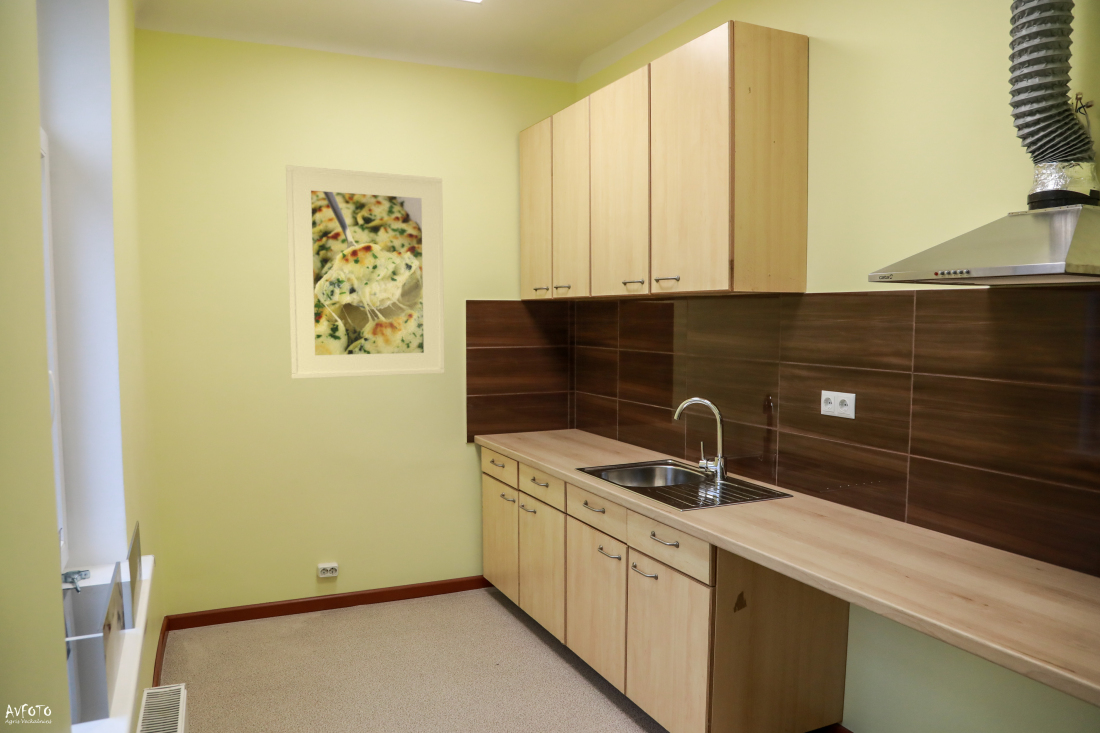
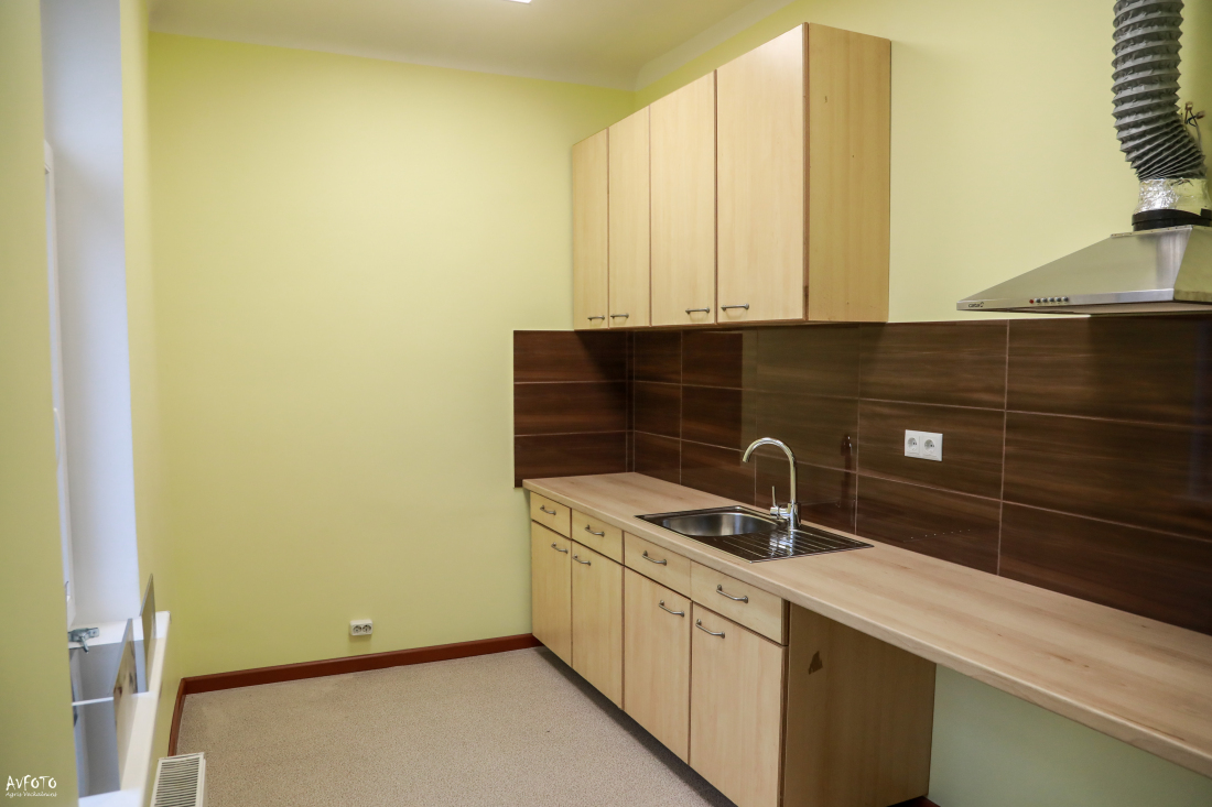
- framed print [285,164,446,380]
